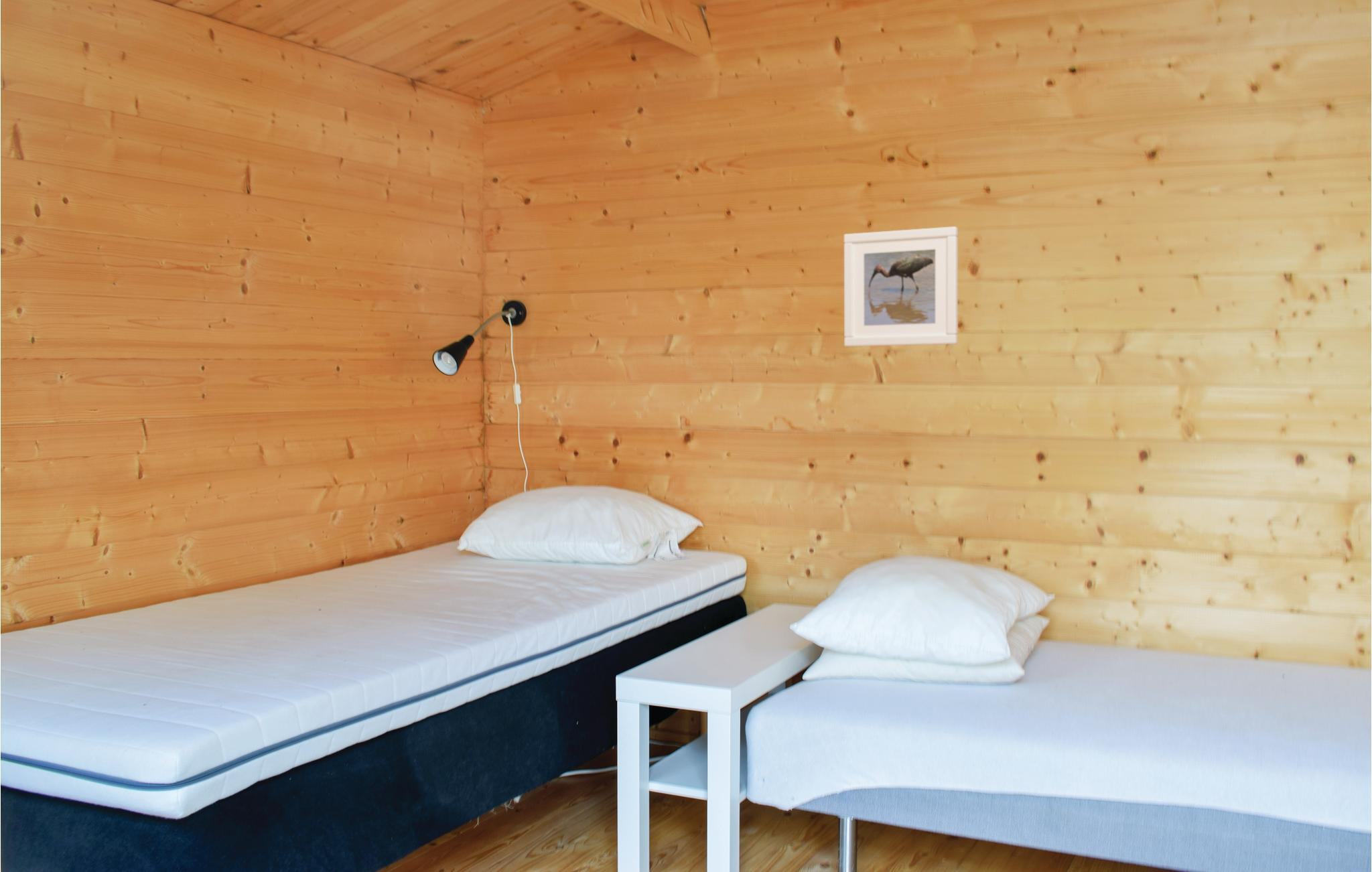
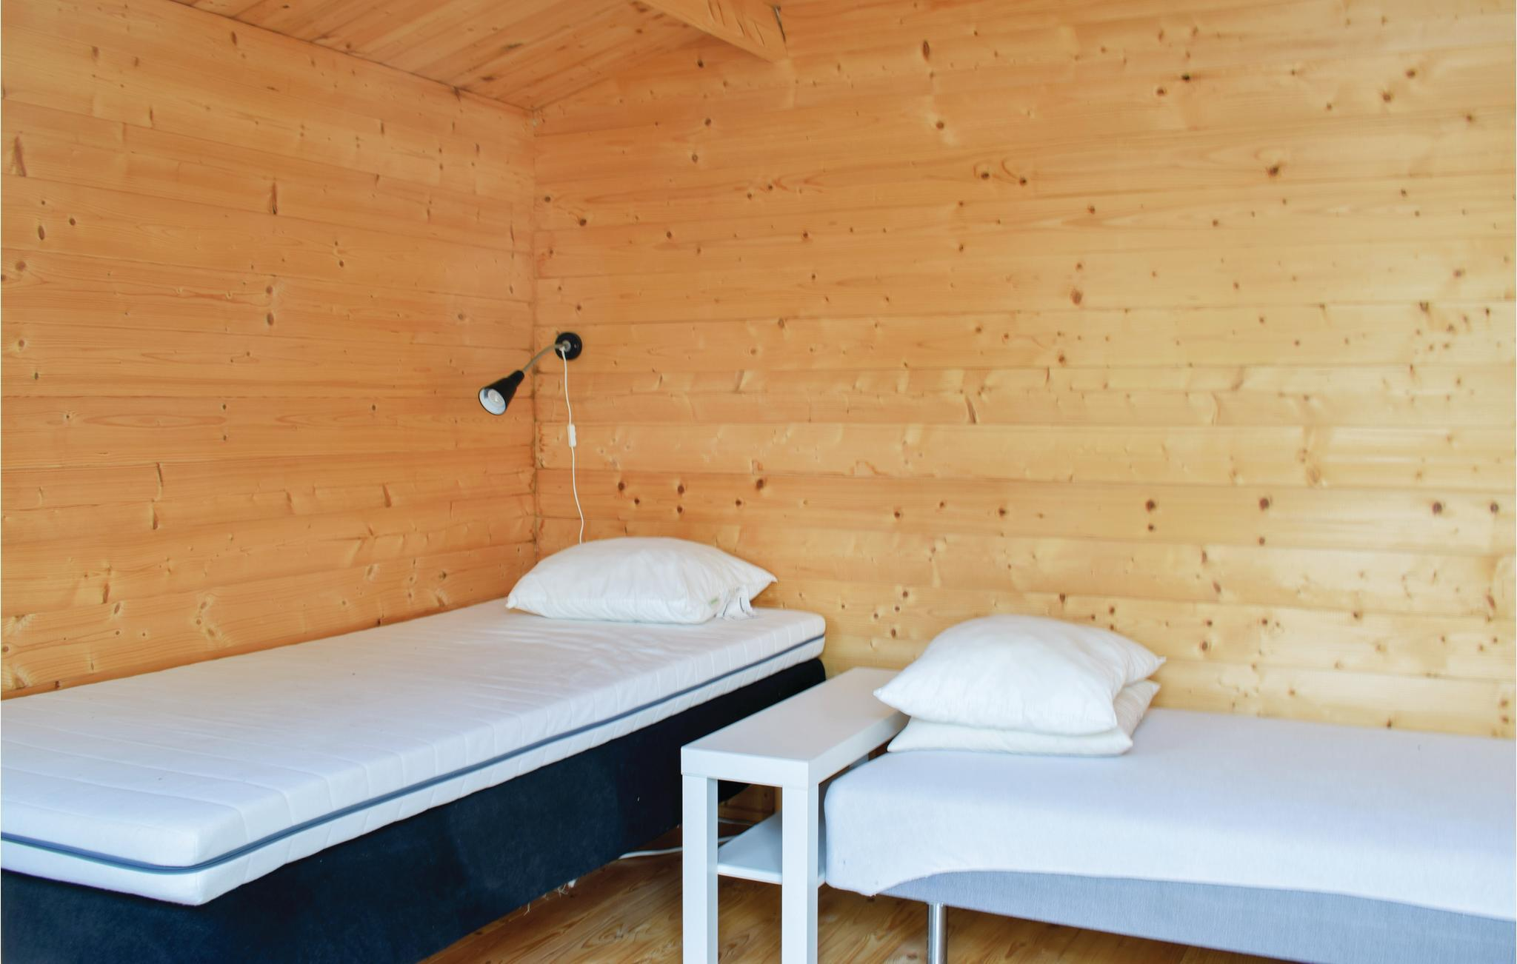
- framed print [843,226,959,348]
